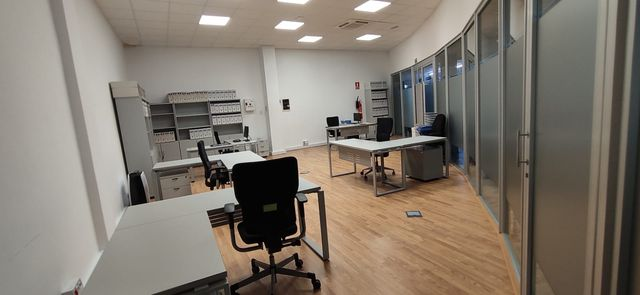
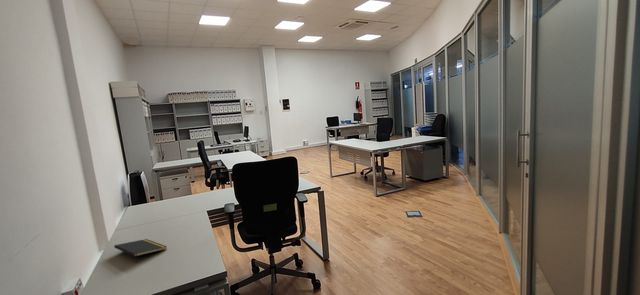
+ notepad [113,238,168,264]
